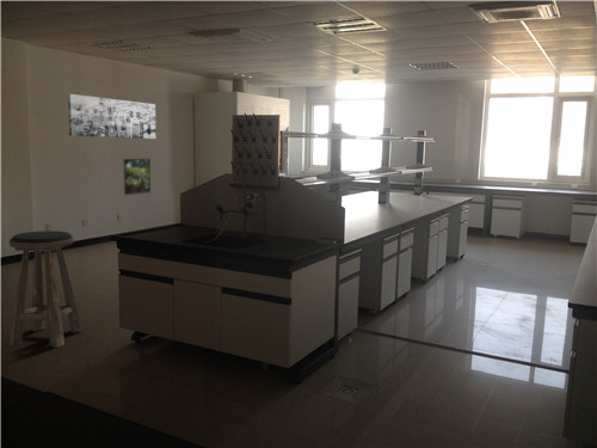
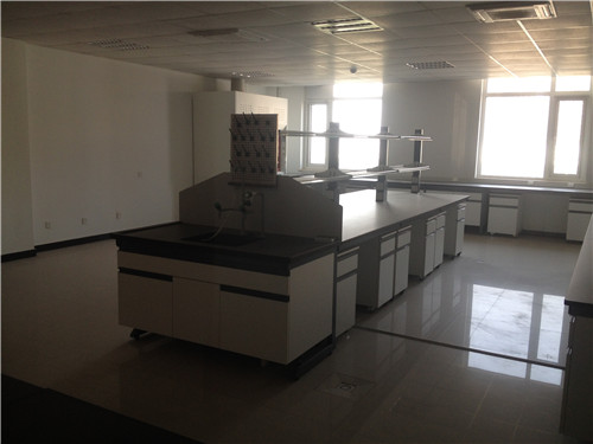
- stool [8,229,84,349]
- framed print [123,158,152,196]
- wall art [67,93,156,140]
